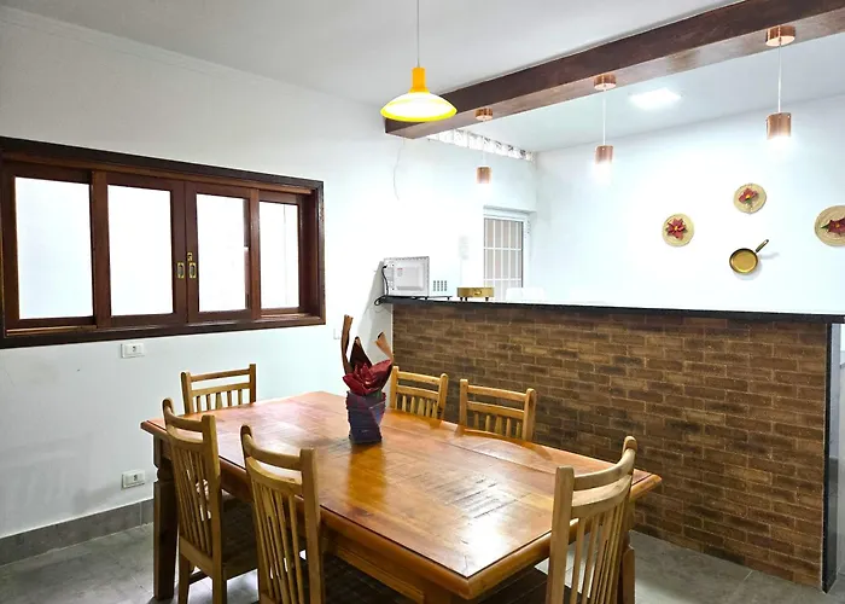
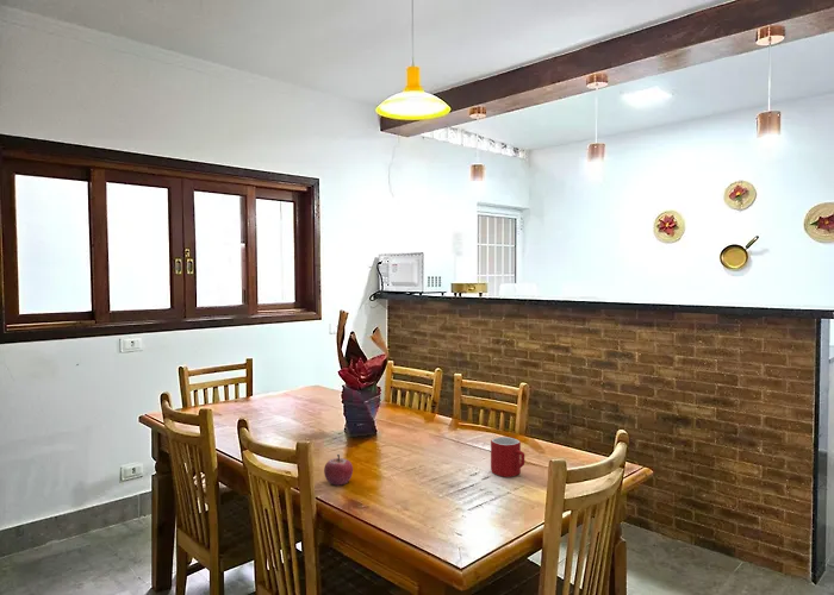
+ mug [490,436,525,478]
+ fruit [323,453,354,487]
